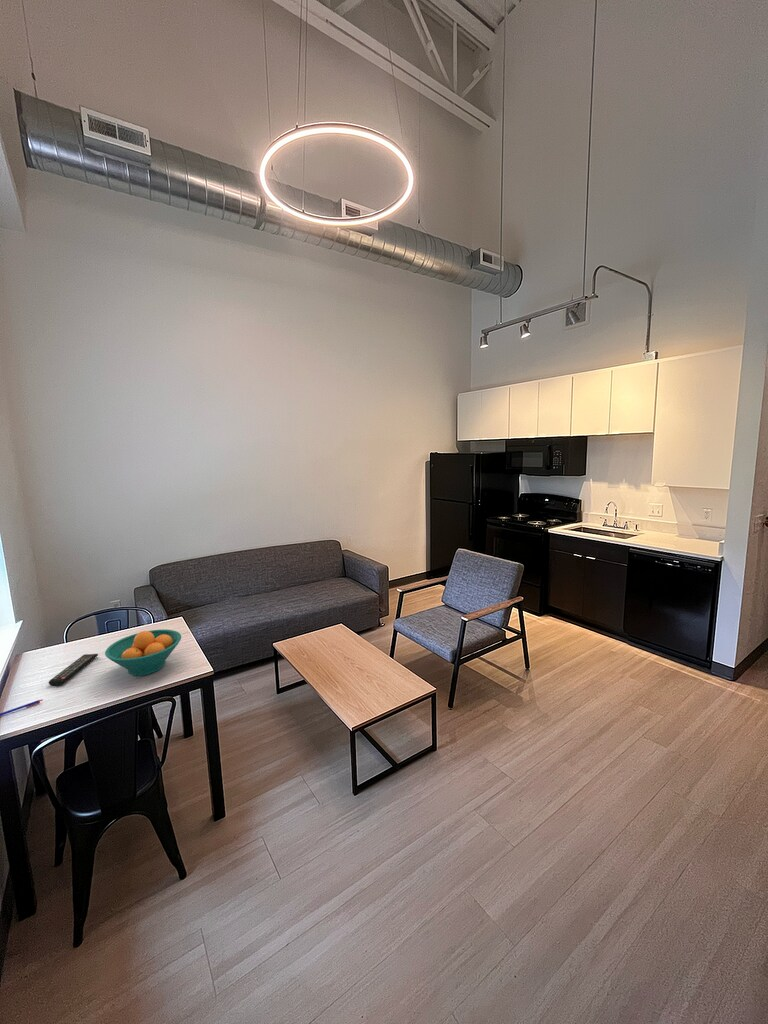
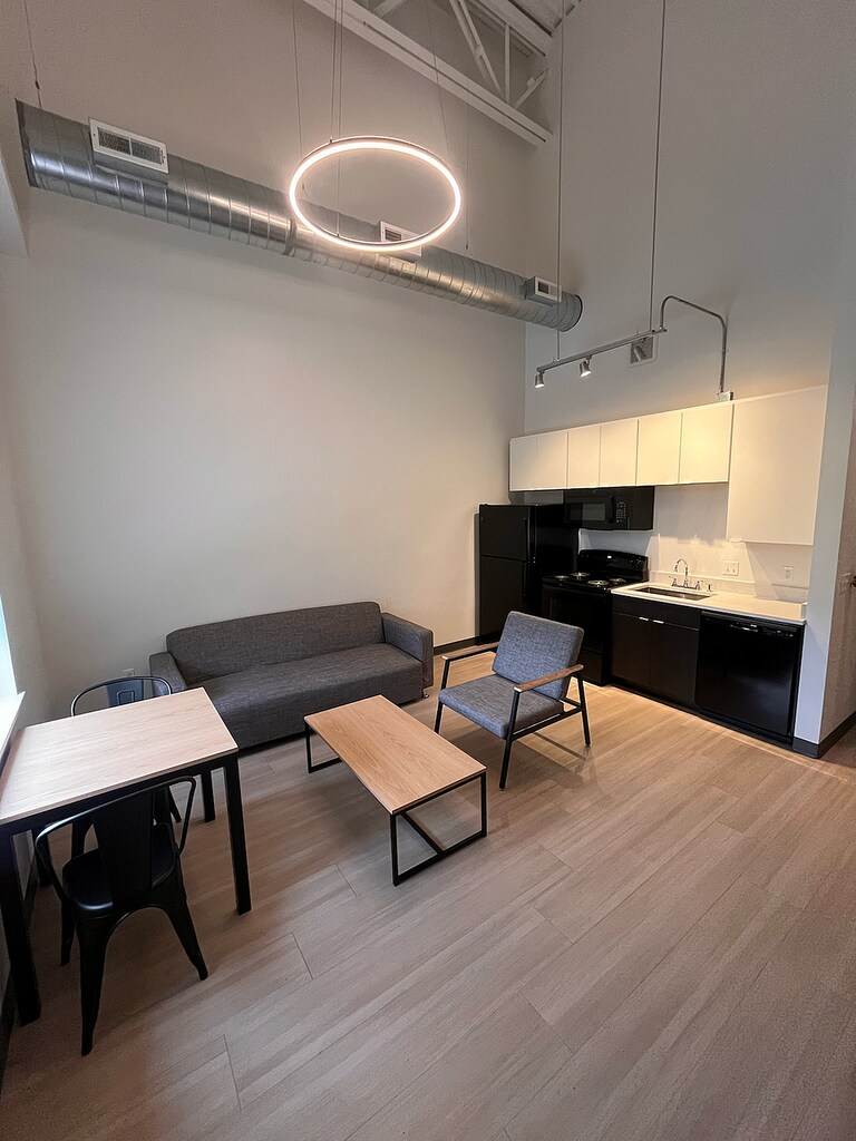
- fruit bowl [104,629,182,677]
- remote control [48,653,99,687]
- pen [0,698,44,717]
